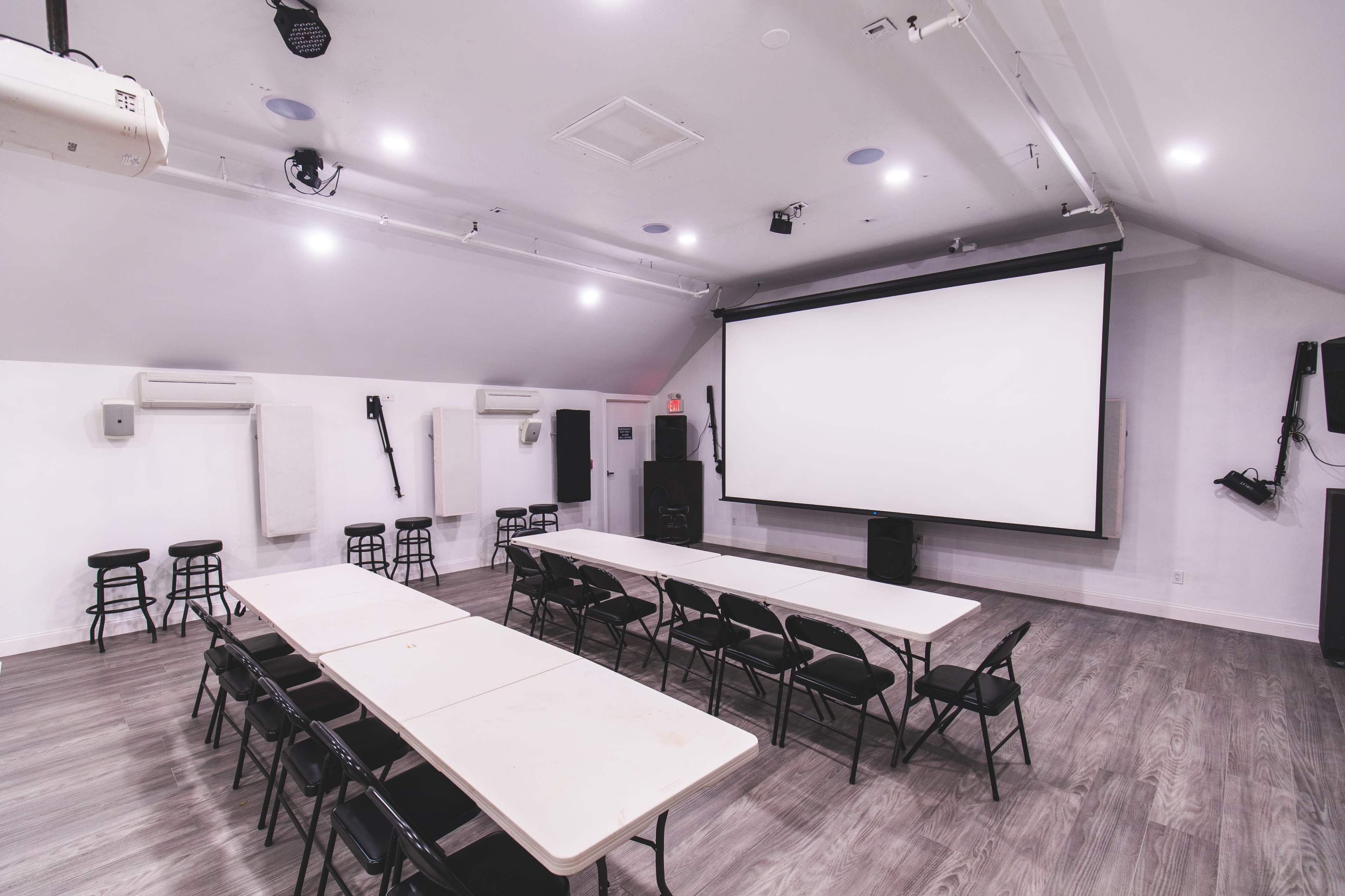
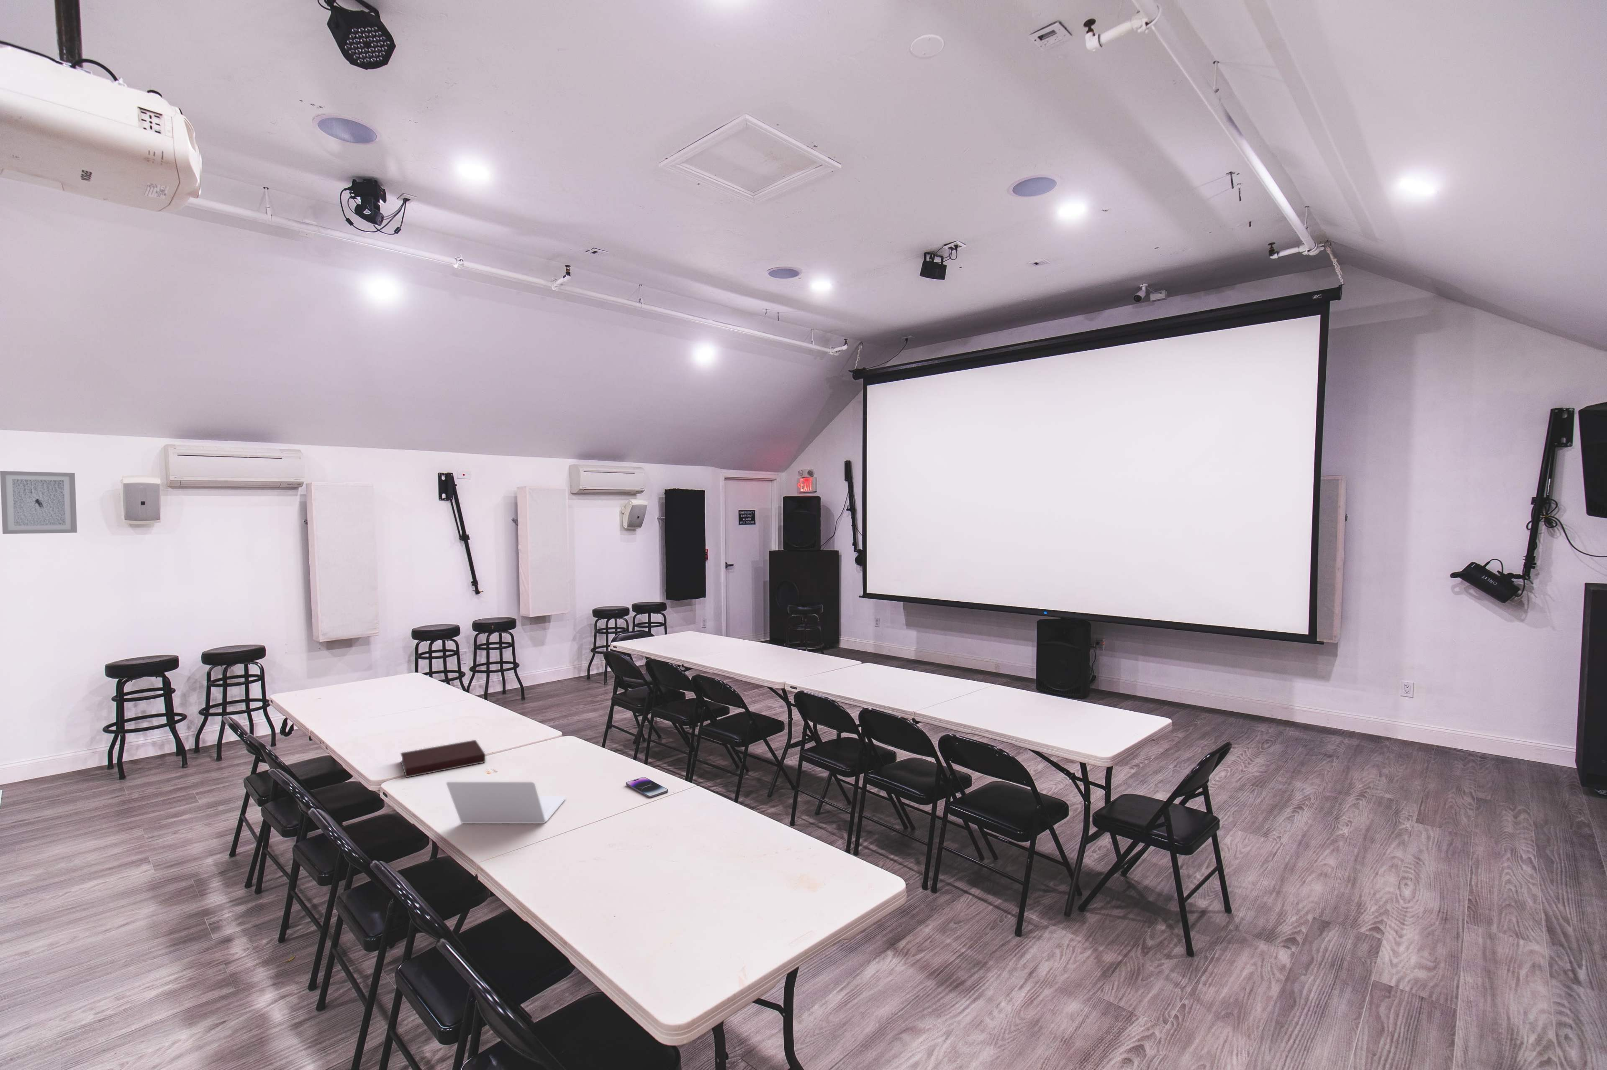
+ wall art [0,471,78,534]
+ notebook [400,739,486,779]
+ laptop [446,781,566,824]
+ smartphone [626,776,668,798]
